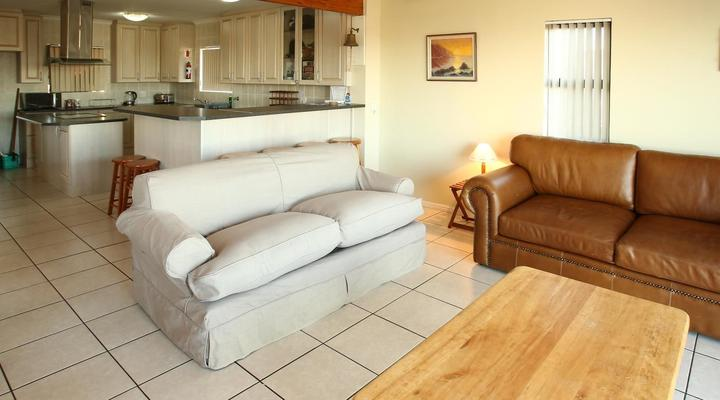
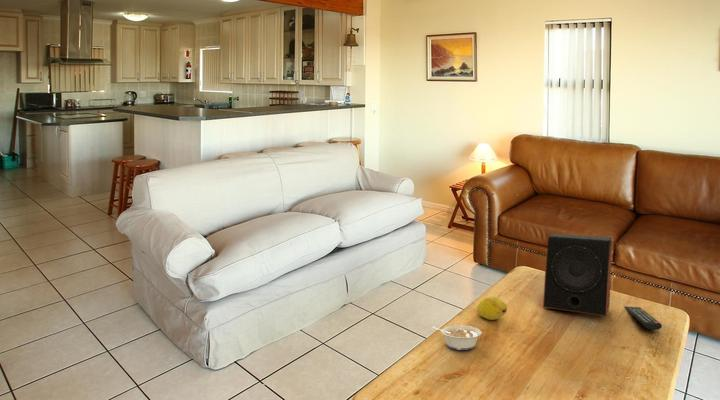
+ fruit [476,296,508,321]
+ speaker [542,232,613,318]
+ remote control [624,305,663,331]
+ legume [432,324,483,351]
